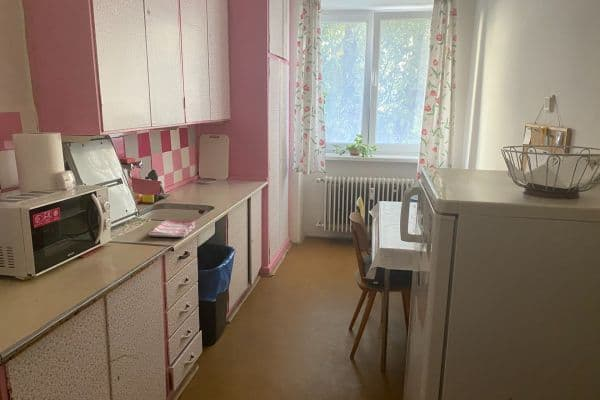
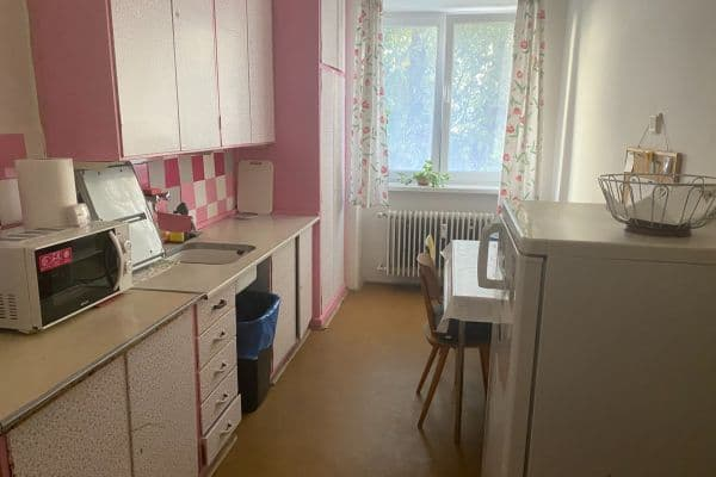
- dish towel [148,219,197,238]
